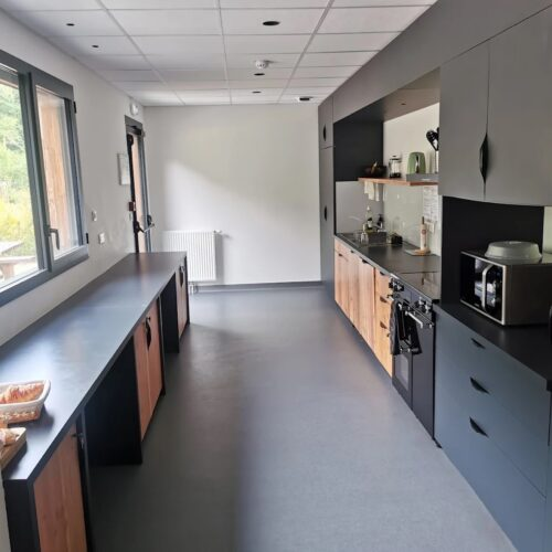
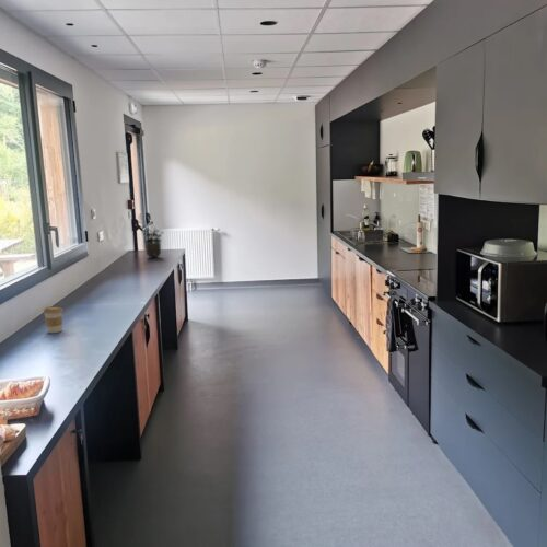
+ coffee cup [43,305,63,334]
+ potted plant [137,221,164,258]
